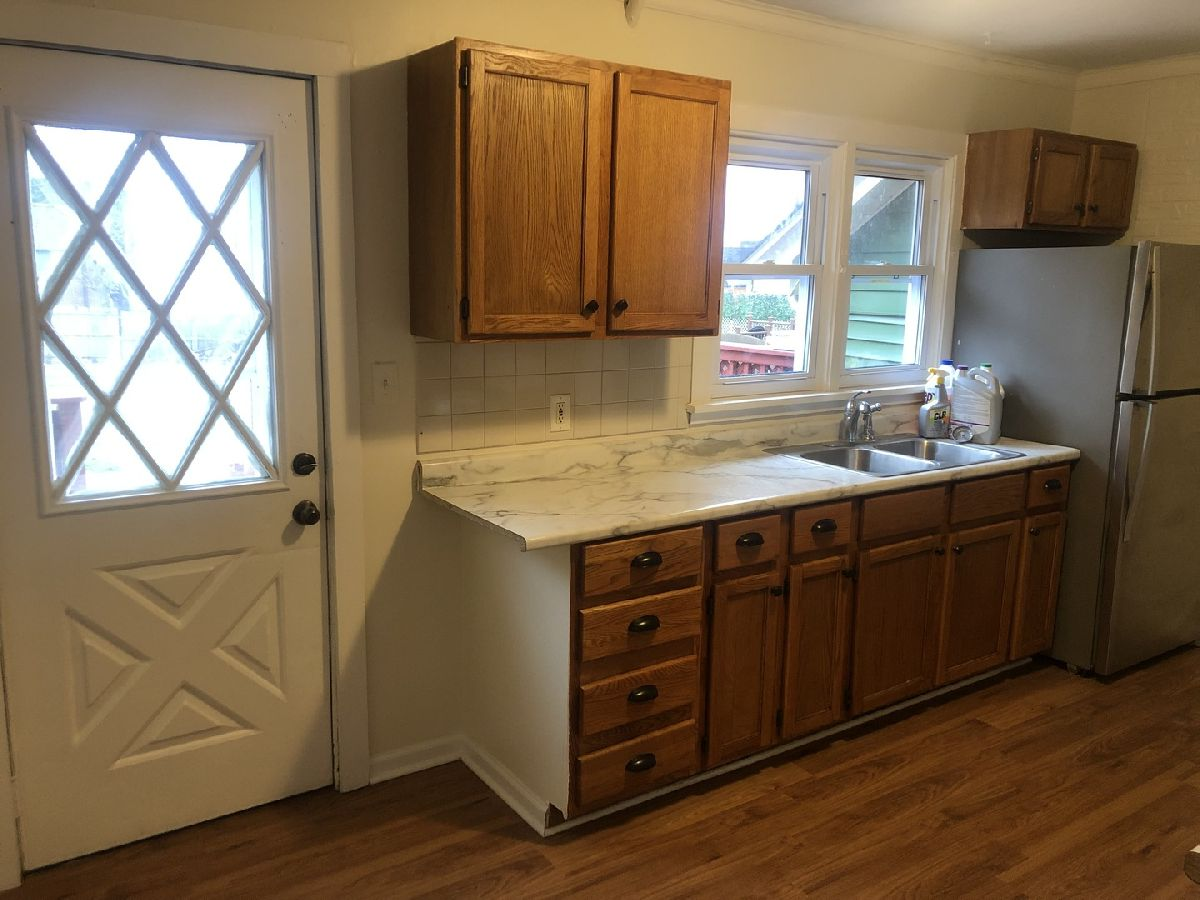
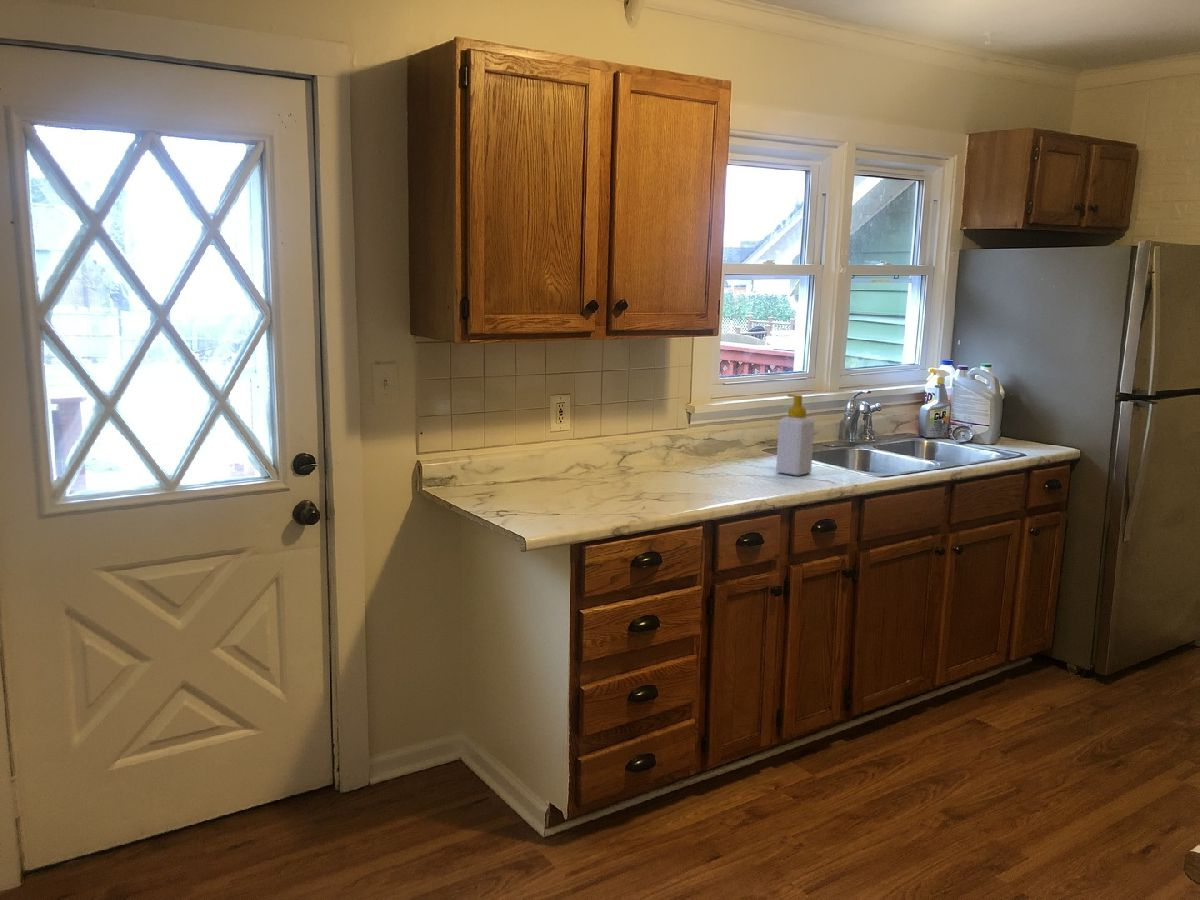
+ soap bottle [775,393,815,477]
